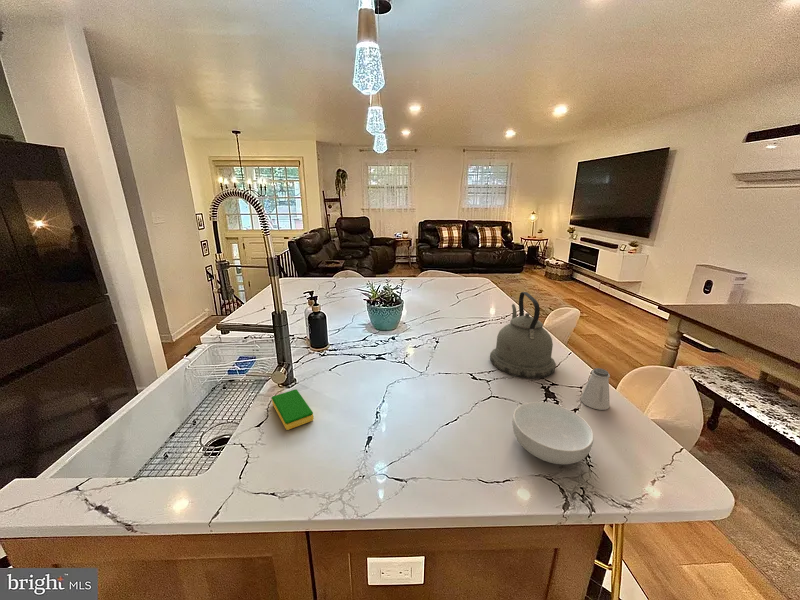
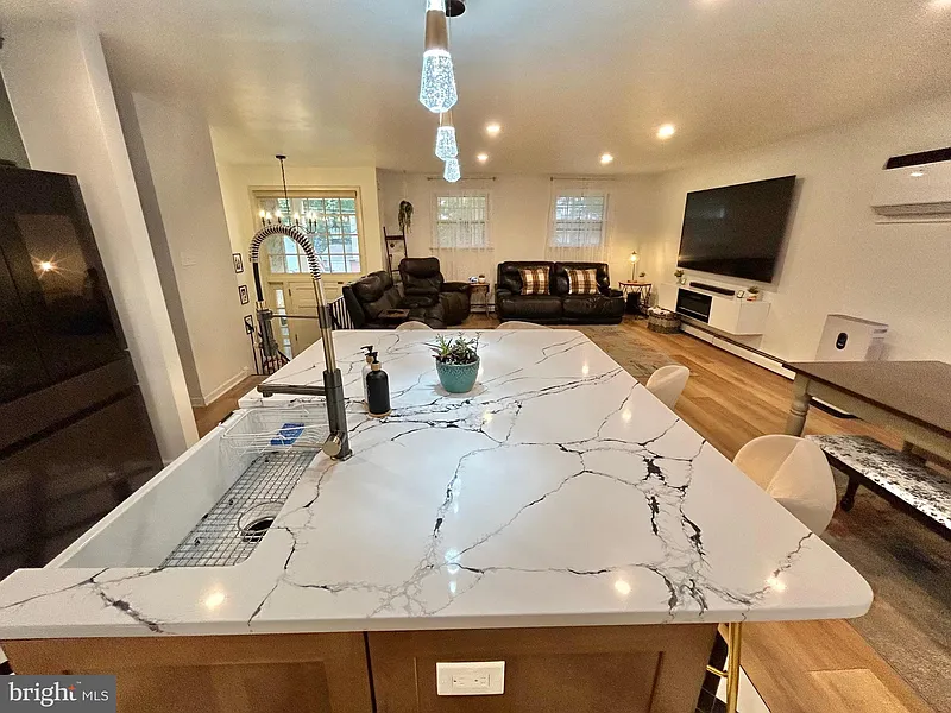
- kettle [489,291,557,379]
- dish sponge [271,389,314,431]
- saltshaker [580,367,611,411]
- cereal bowl [512,401,595,466]
